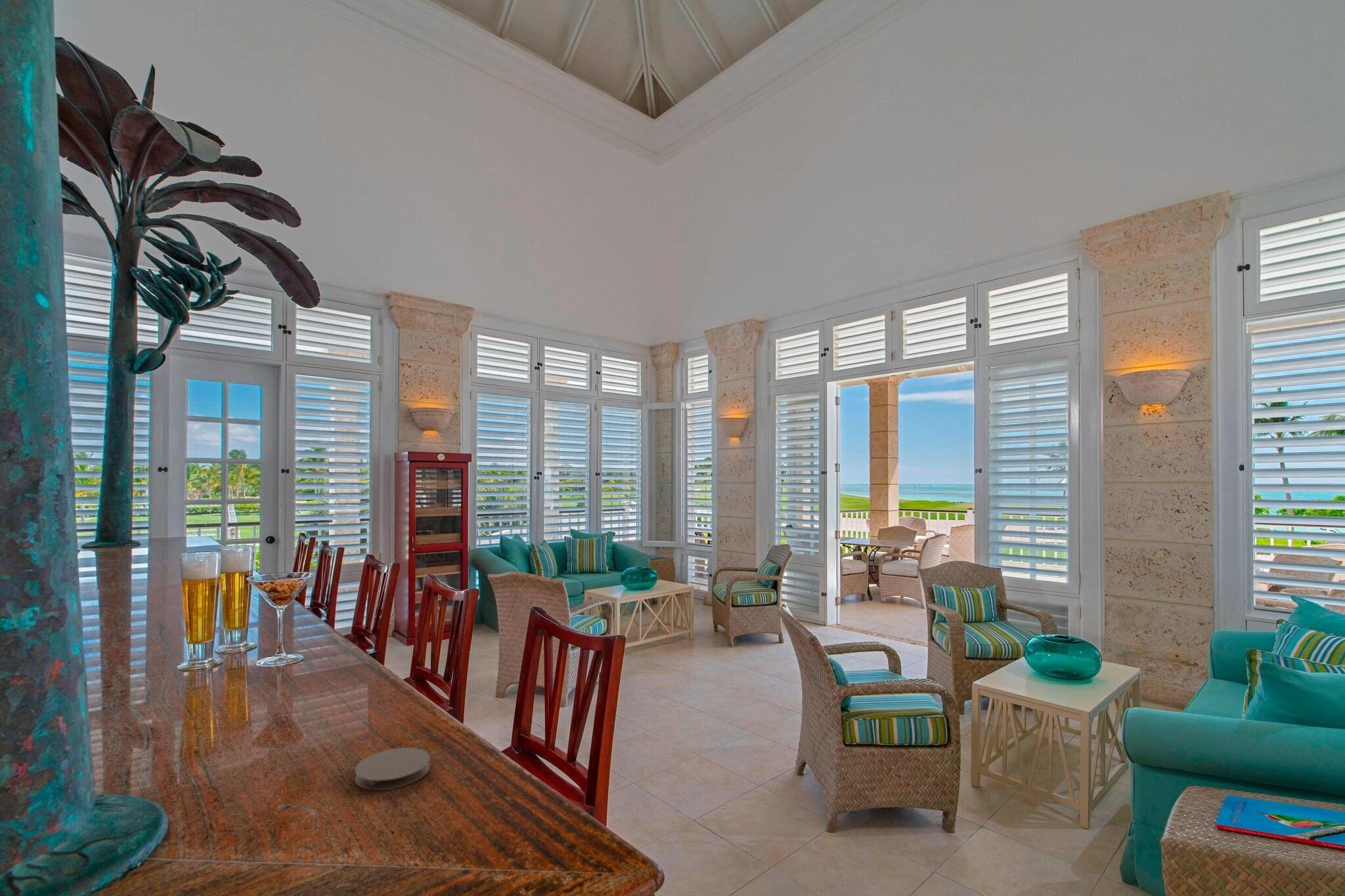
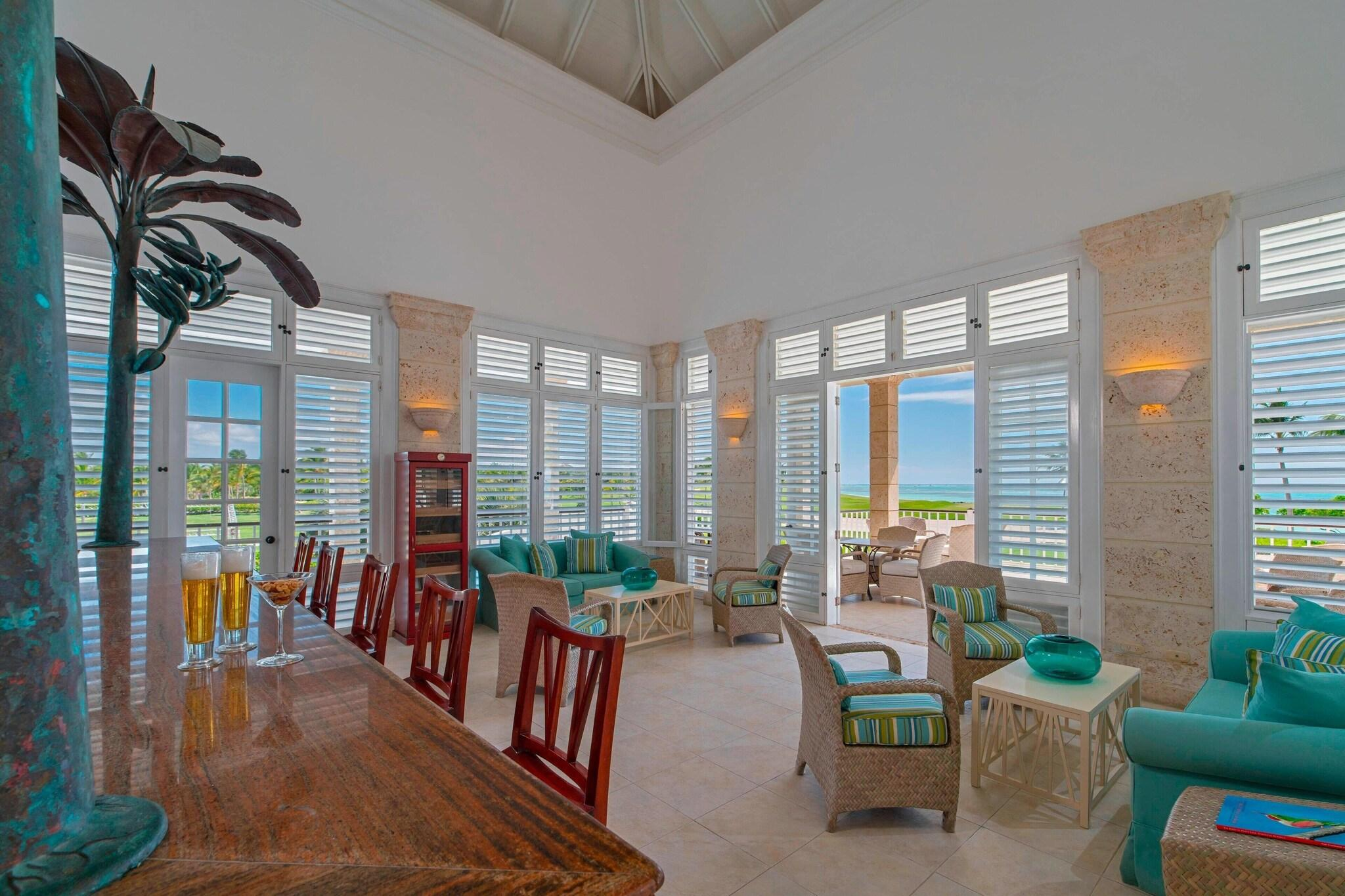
- coaster [354,747,430,791]
